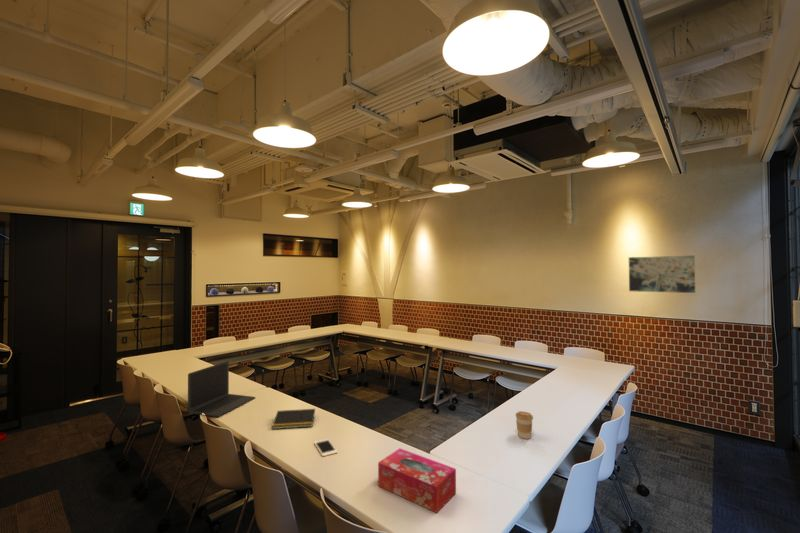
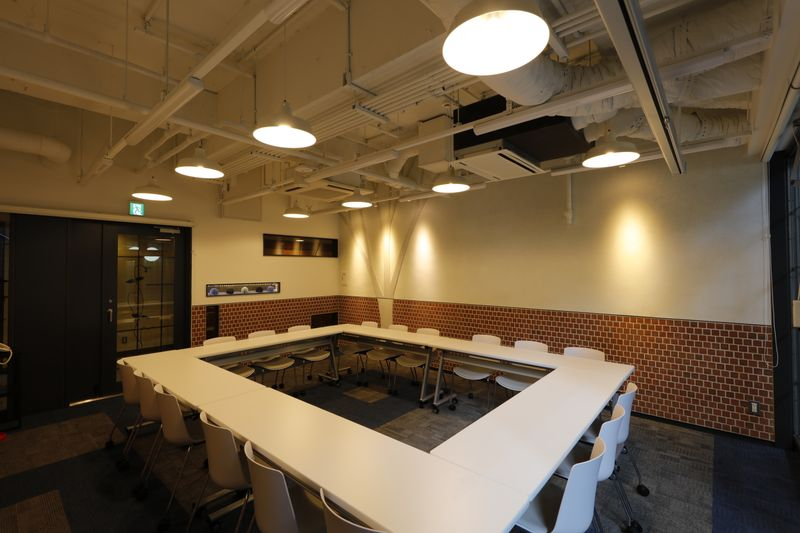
- notepad [271,408,316,430]
- laptop [187,360,256,418]
- wall art [628,255,696,294]
- tissue box [377,447,457,514]
- cell phone [313,438,338,457]
- coffee cup [514,410,534,440]
